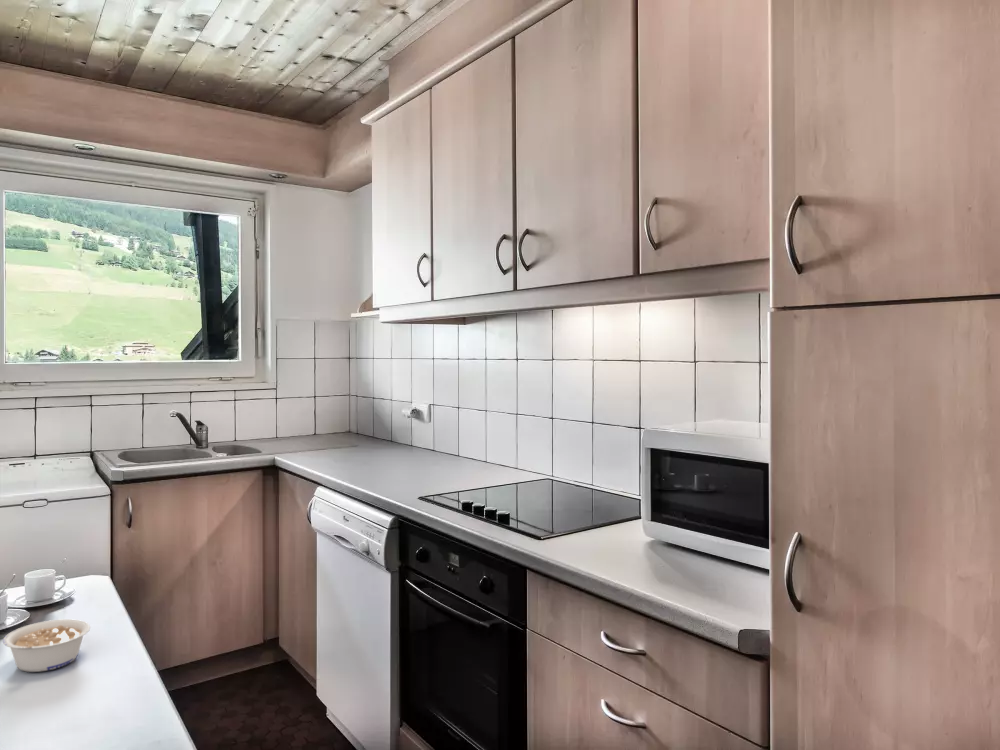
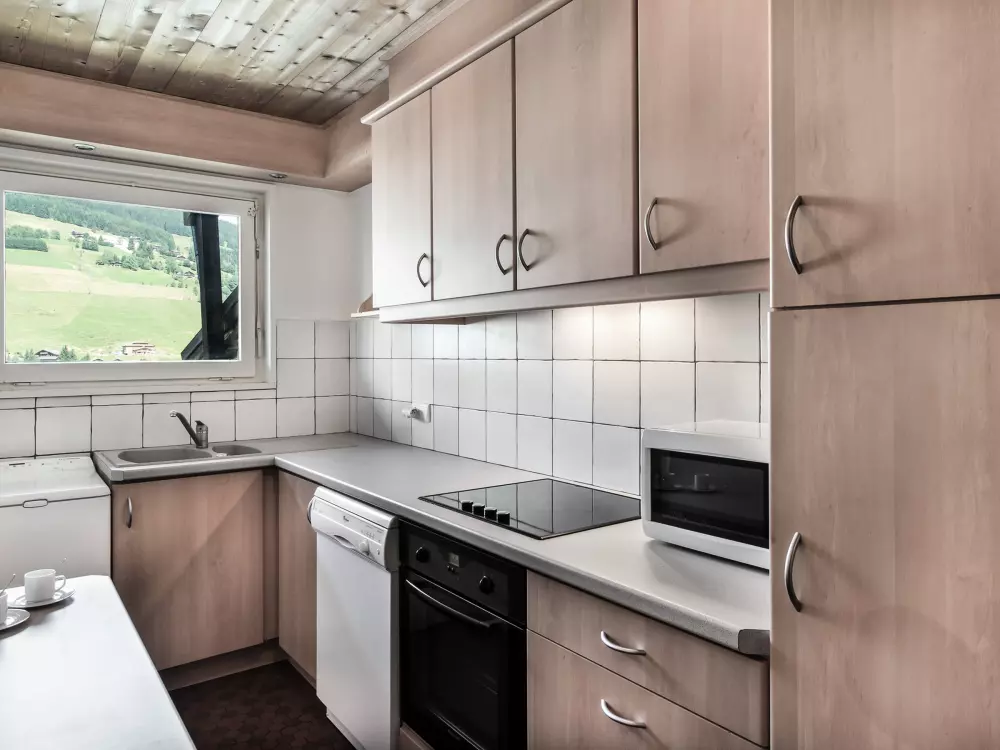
- legume [2,618,91,673]
